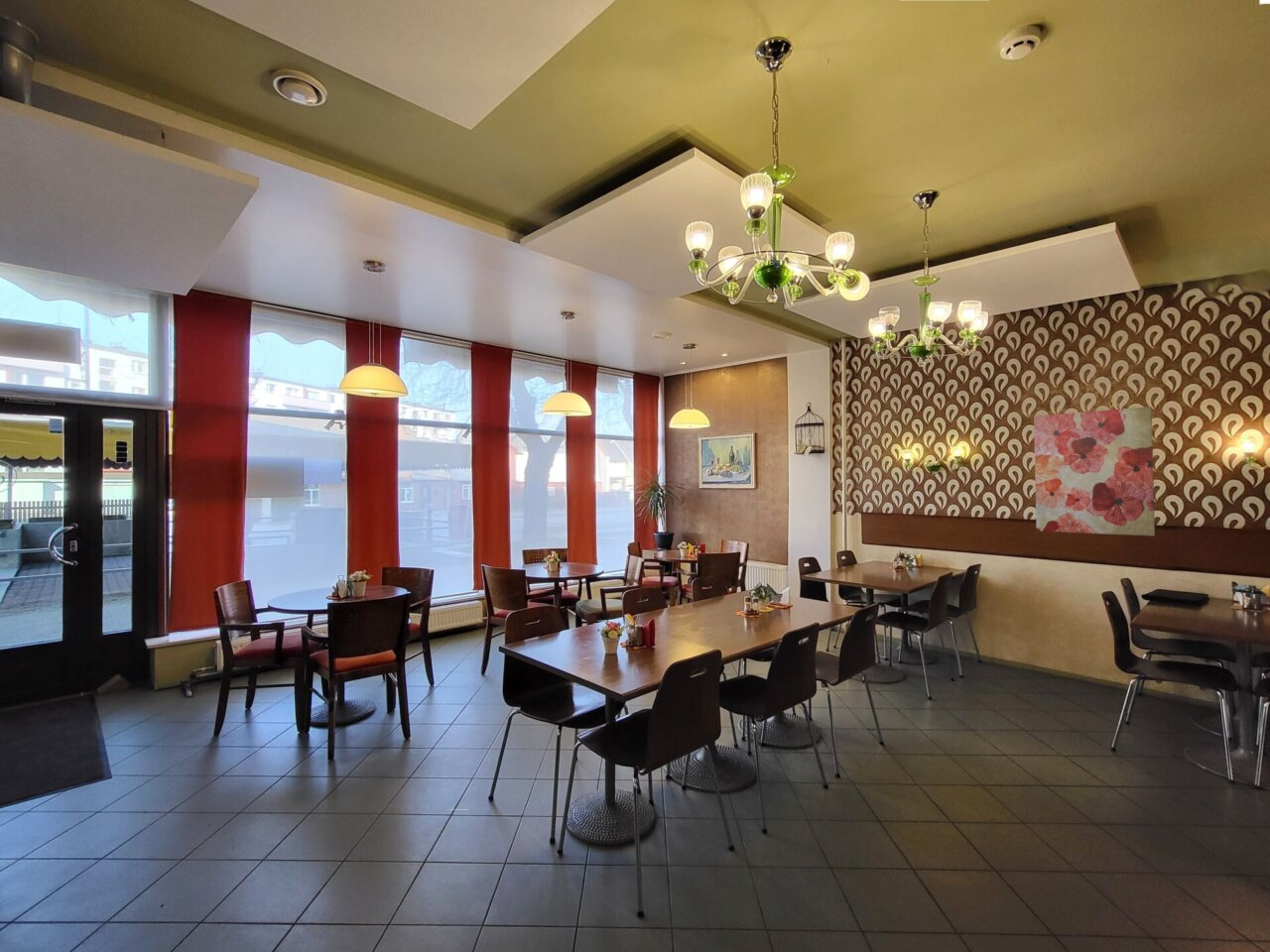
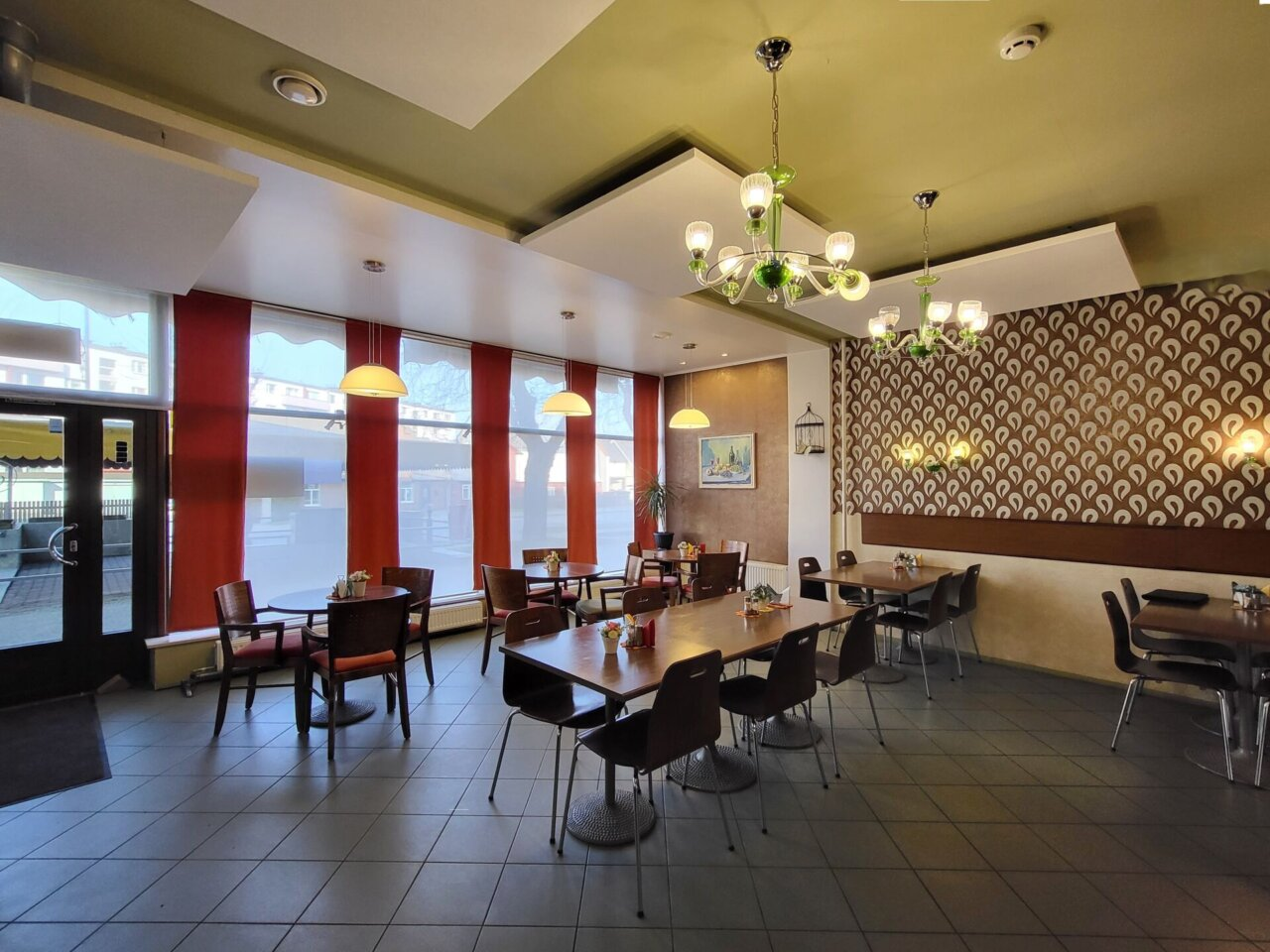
- wall art [1033,406,1156,536]
